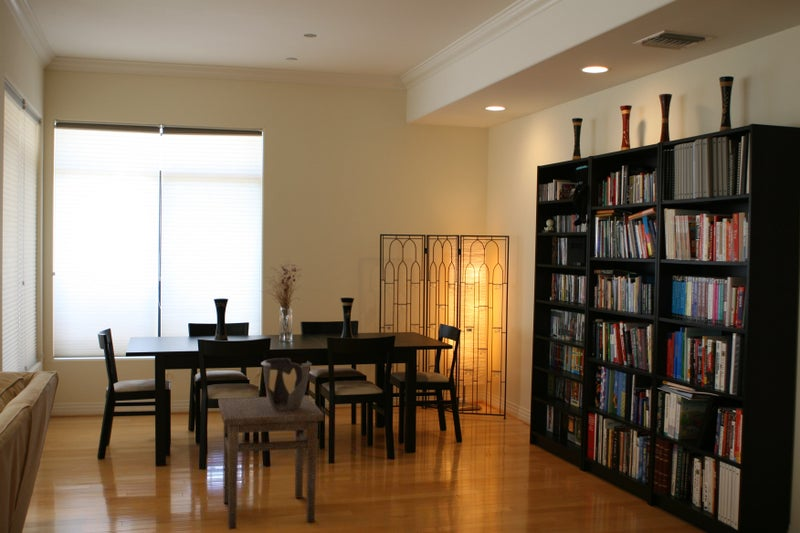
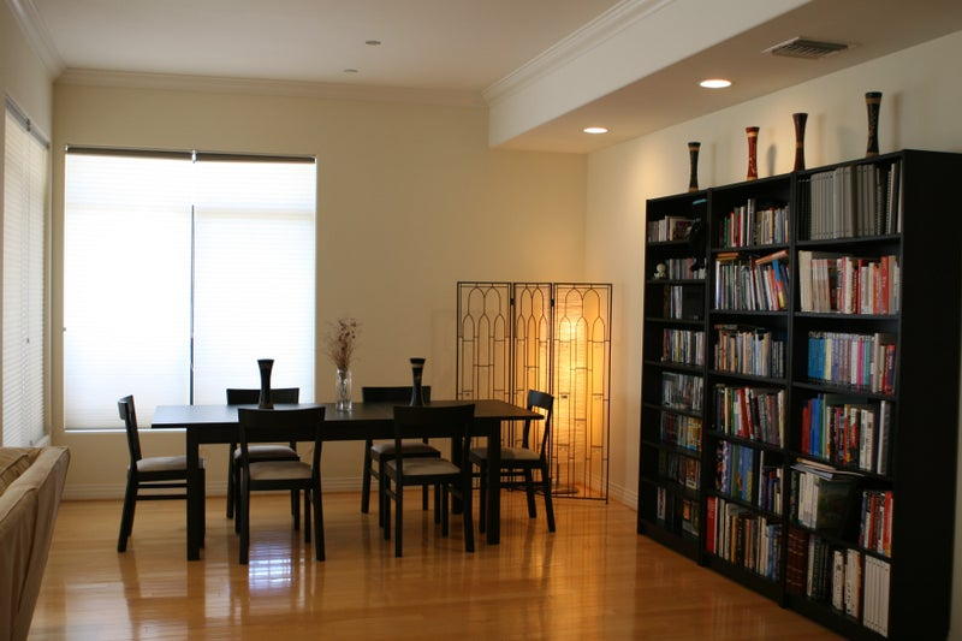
- side table [218,394,324,530]
- decorative bowl [260,357,313,411]
